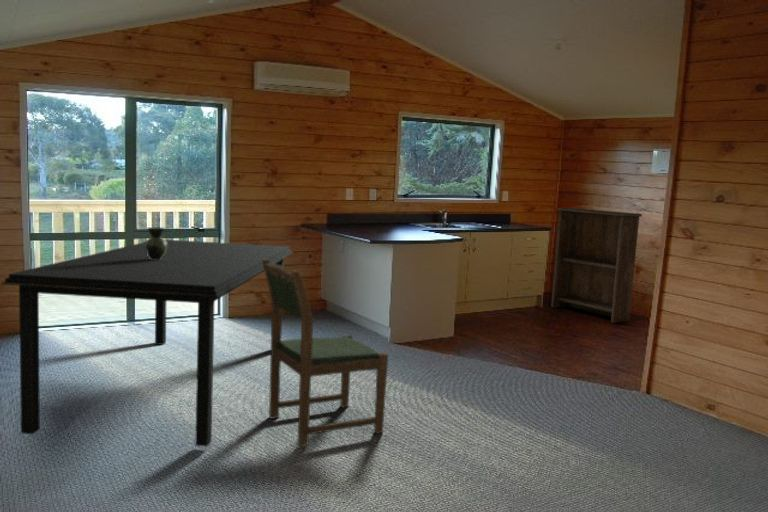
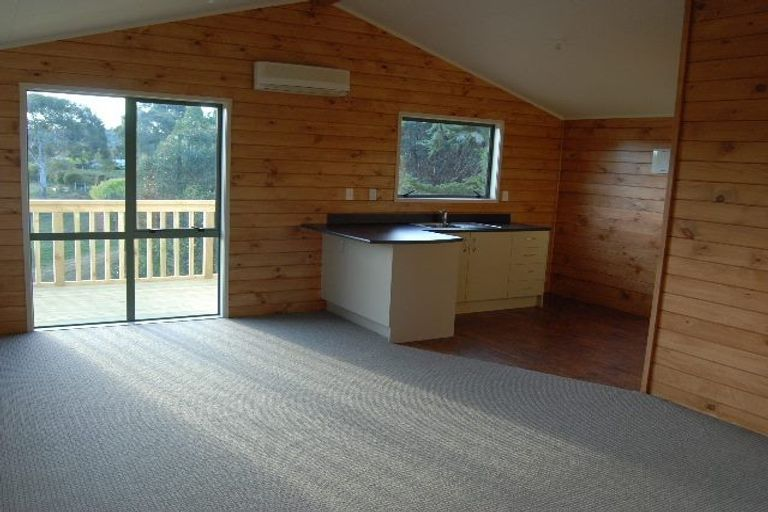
- dining chair [262,259,389,448]
- dining table [0,239,294,447]
- bookshelf [550,207,643,324]
- vase [145,226,167,260]
